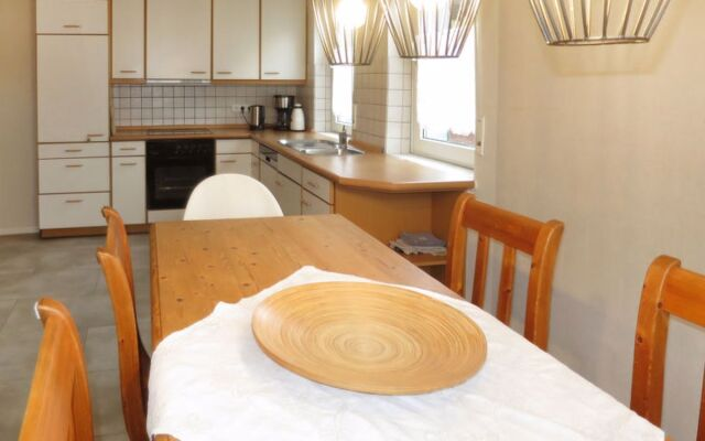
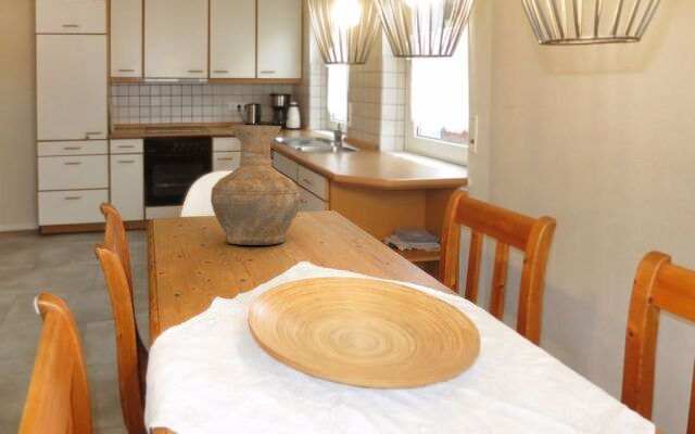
+ vase [210,125,302,246]
